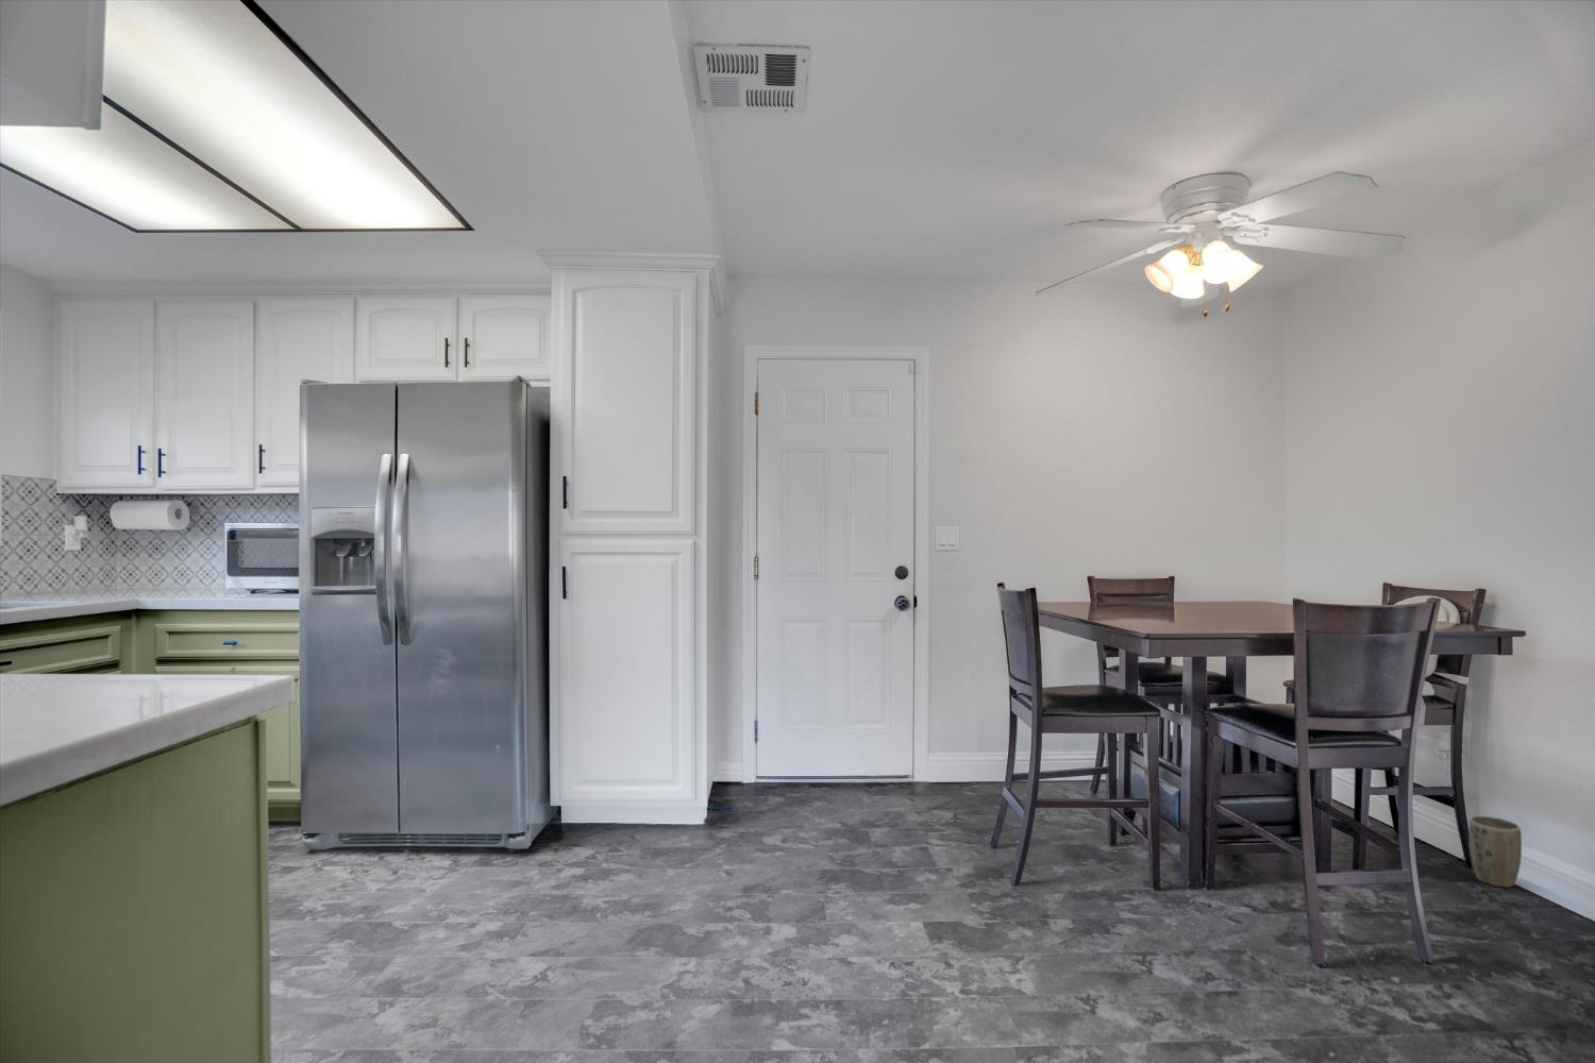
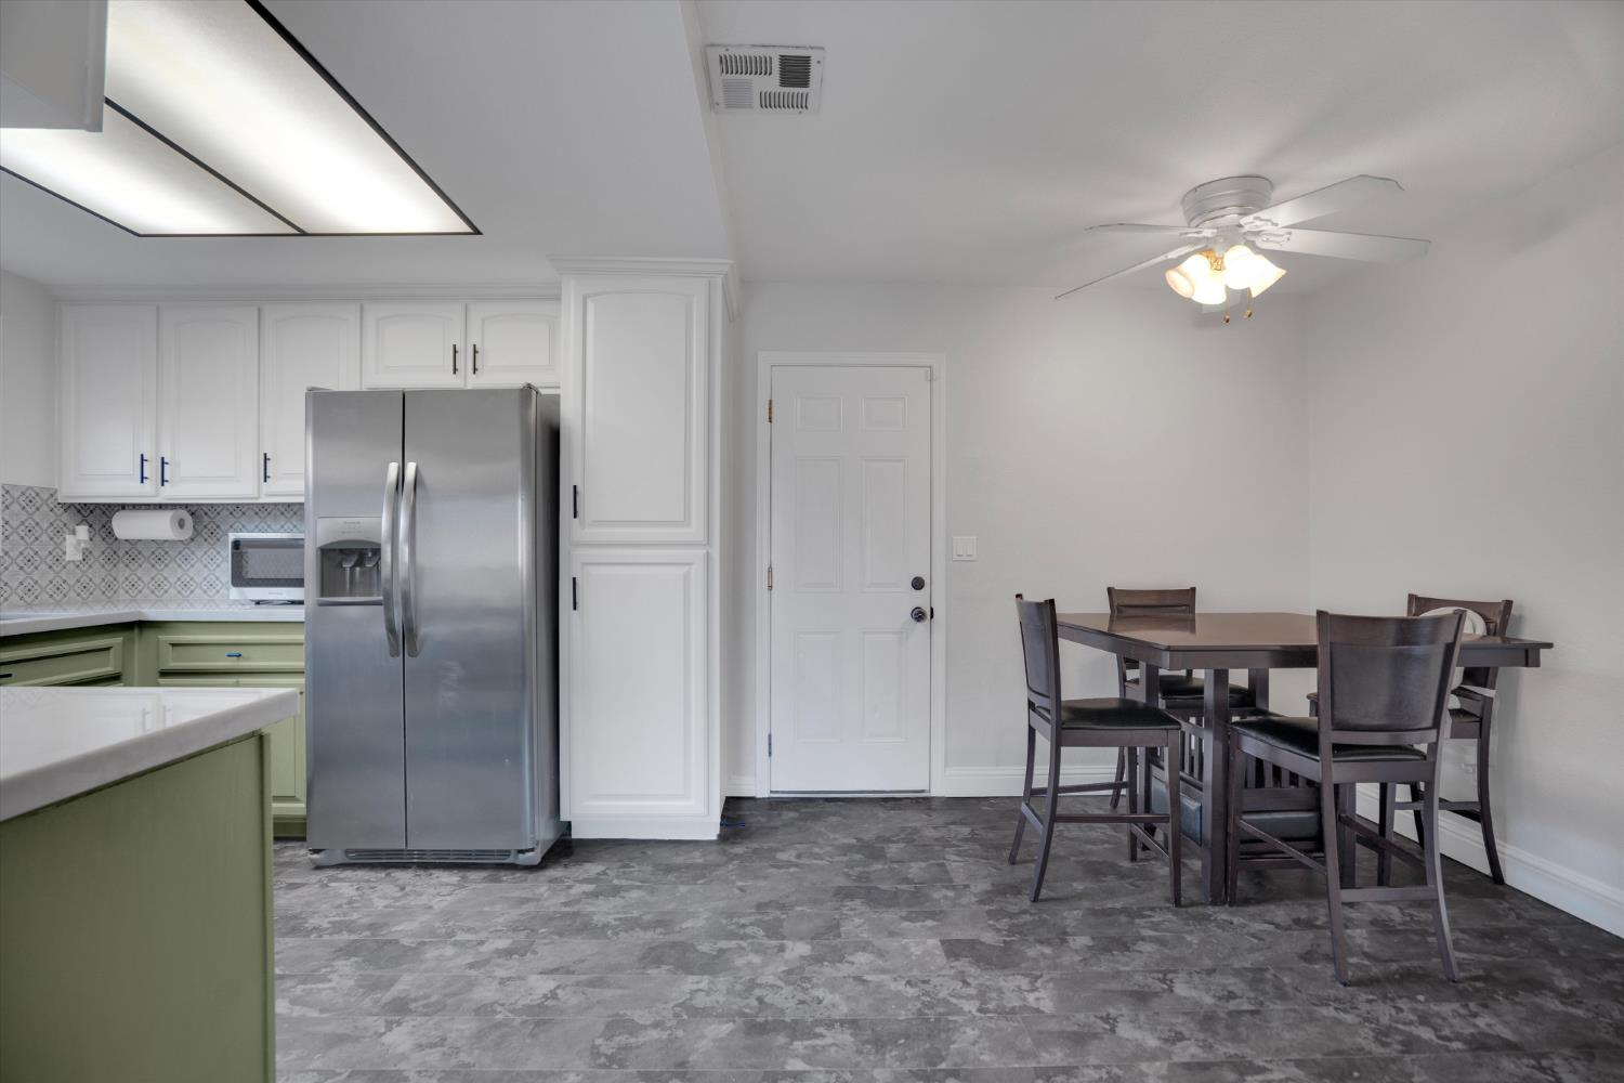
- plant pot [1467,815,1523,889]
